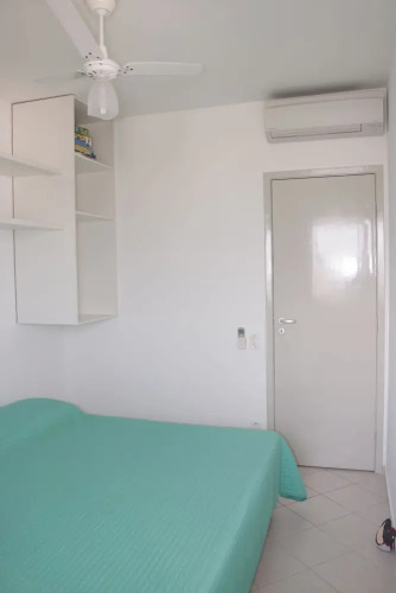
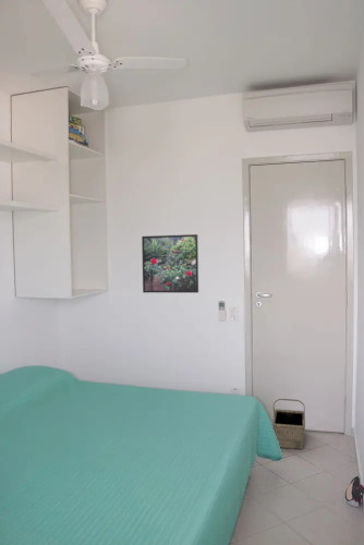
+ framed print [141,233,199,294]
+ basket [271,398,306,450]
